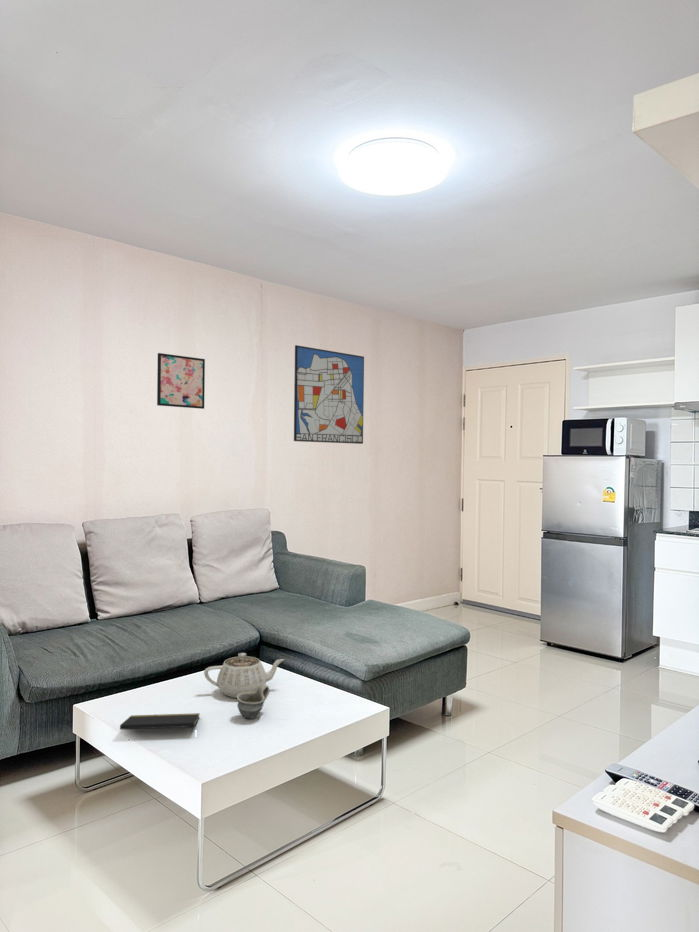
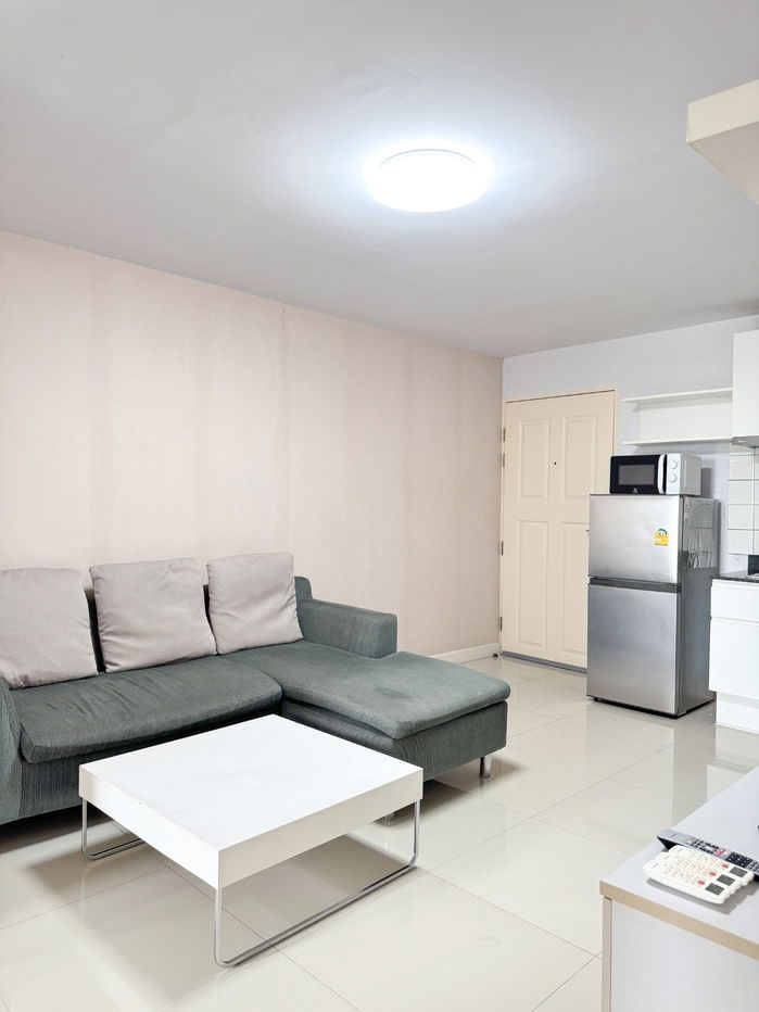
- teapot [203,652,285,699]
- wall art [156,352,206,410]
- wall art [293,344,365,445]
- cup [236,684,270,720]
- notepad [119,712,201,731]
